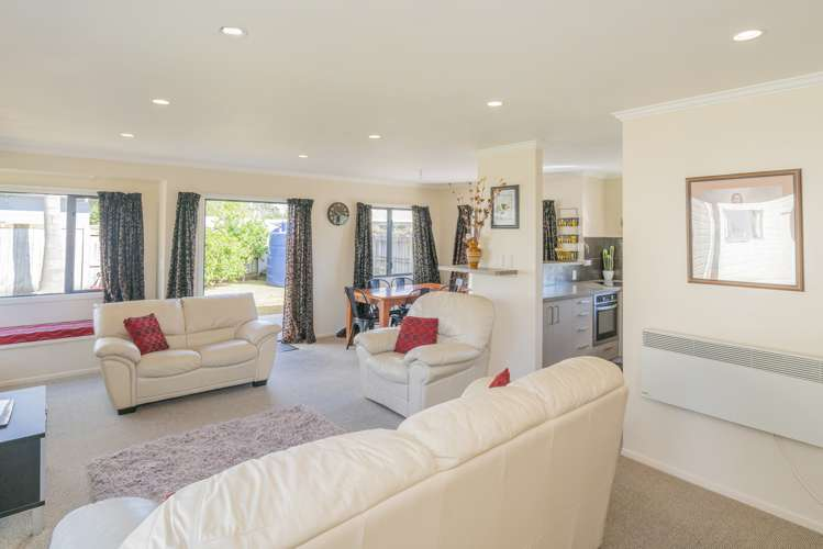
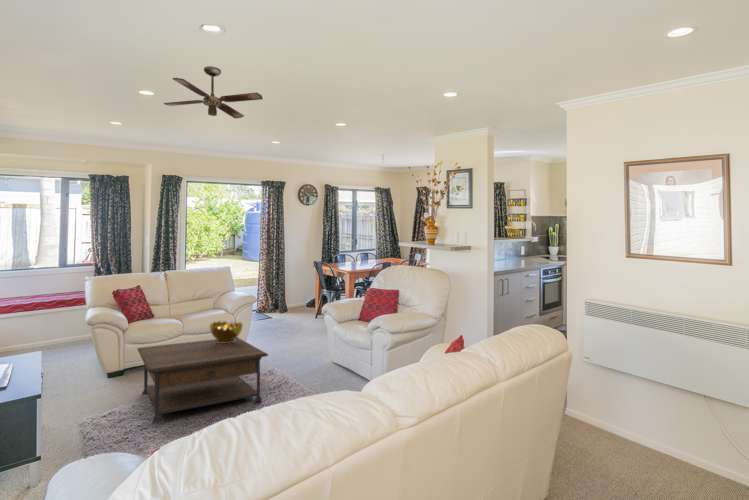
+ coffee table [136,337,269,424]
+ ceiling fan [163,65,264,119]
+ decorative bowl [209,319,244,343]
